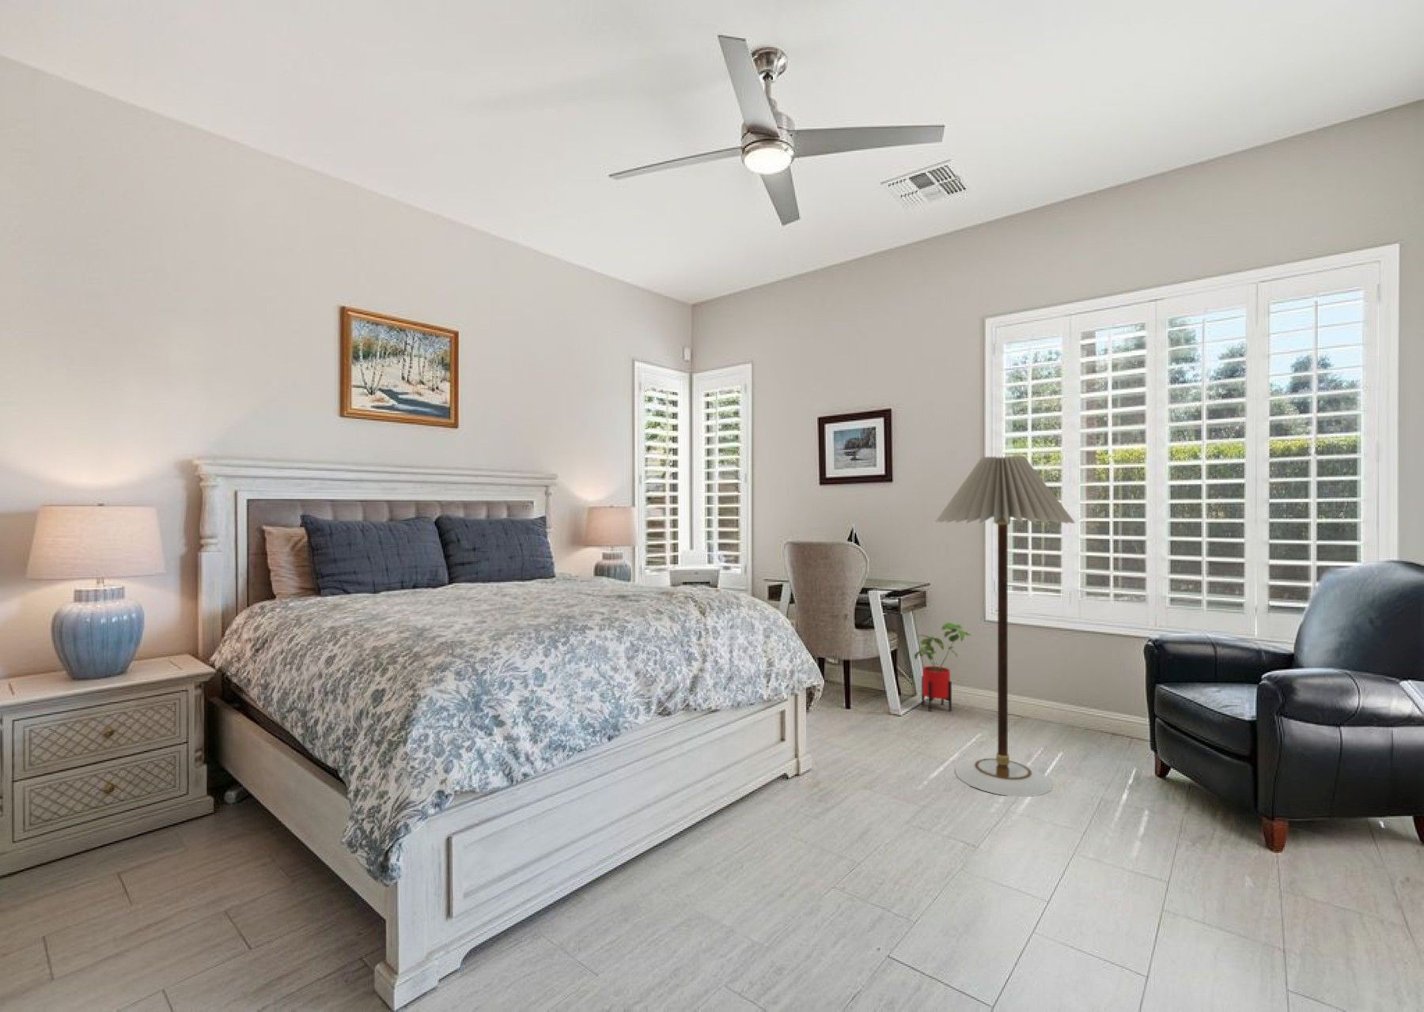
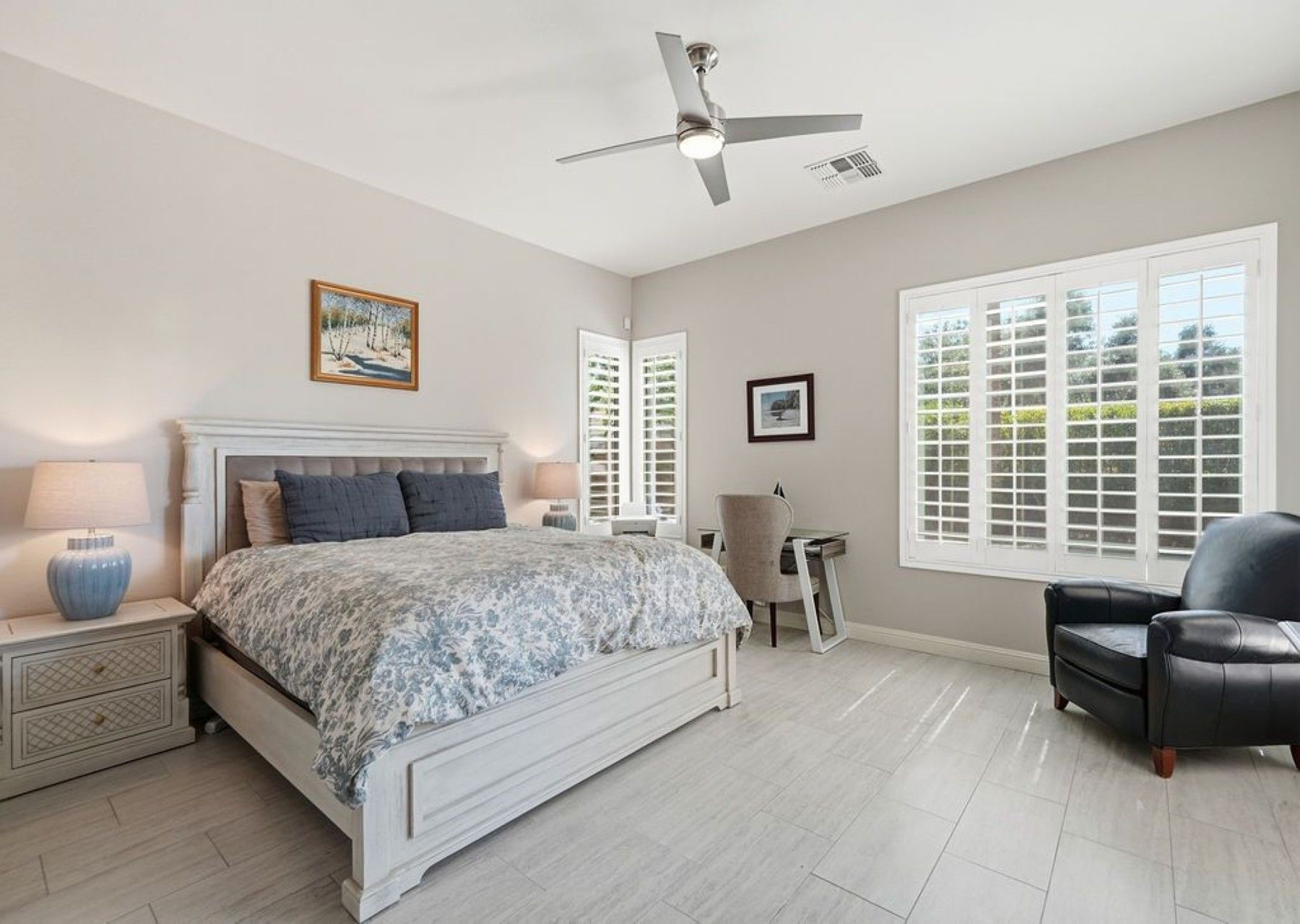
- house plant [912,621,973,712]
- floor lamp [934,455,1077,797]
